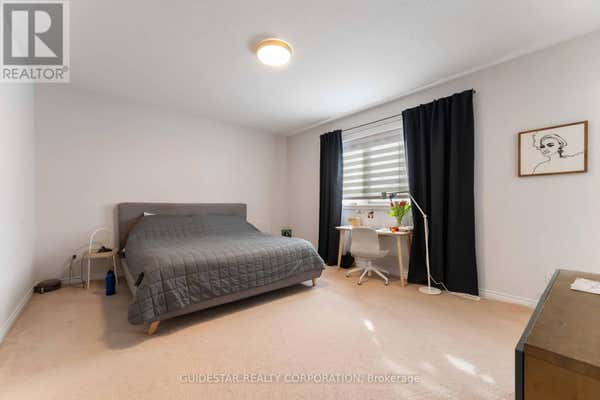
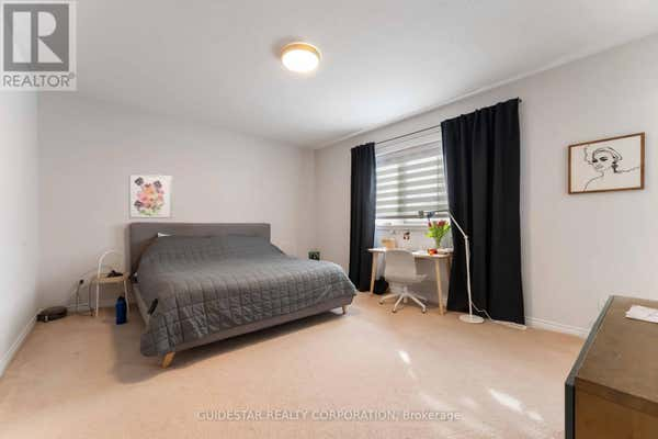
+ wall art [127,172,173,219]
